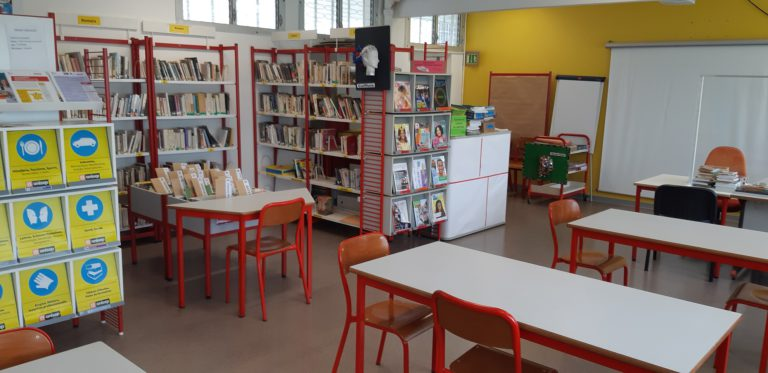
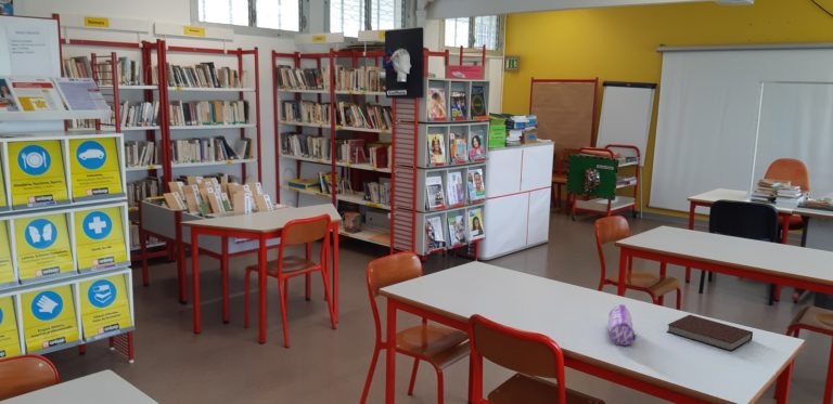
+ notebook [666,314,754,352]
+ pencil case [607,303,637,347]
